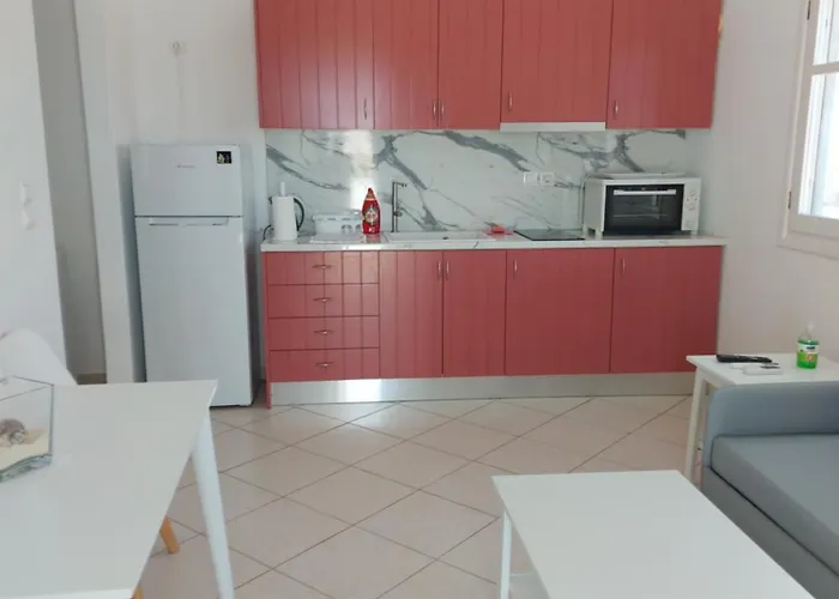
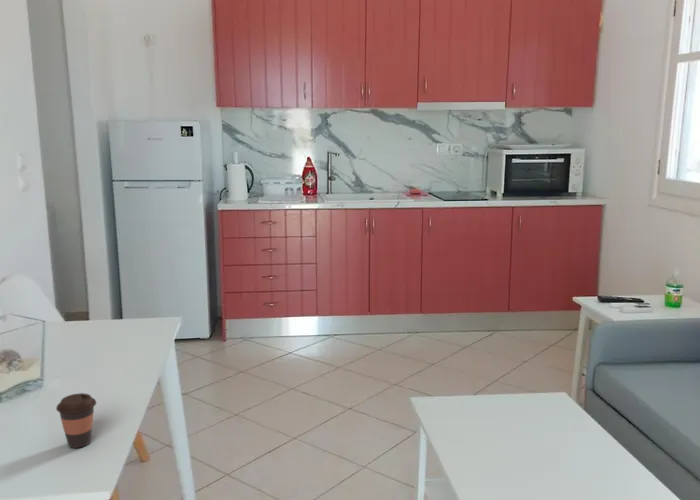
+ coffee cup [55,392,97,449]
